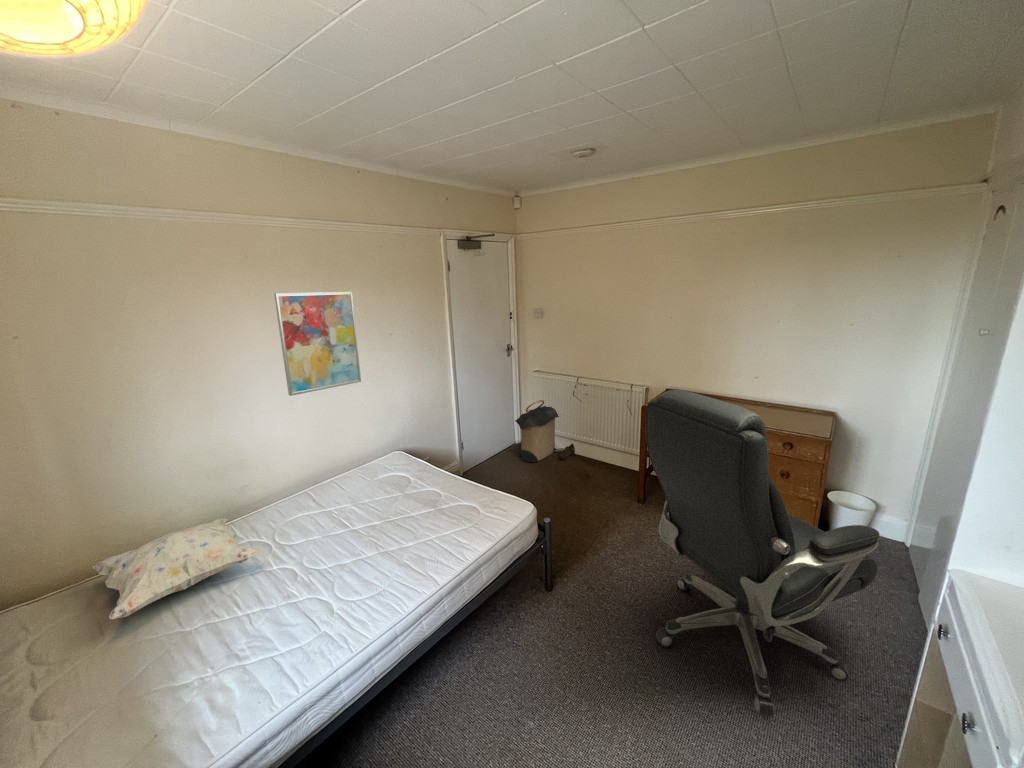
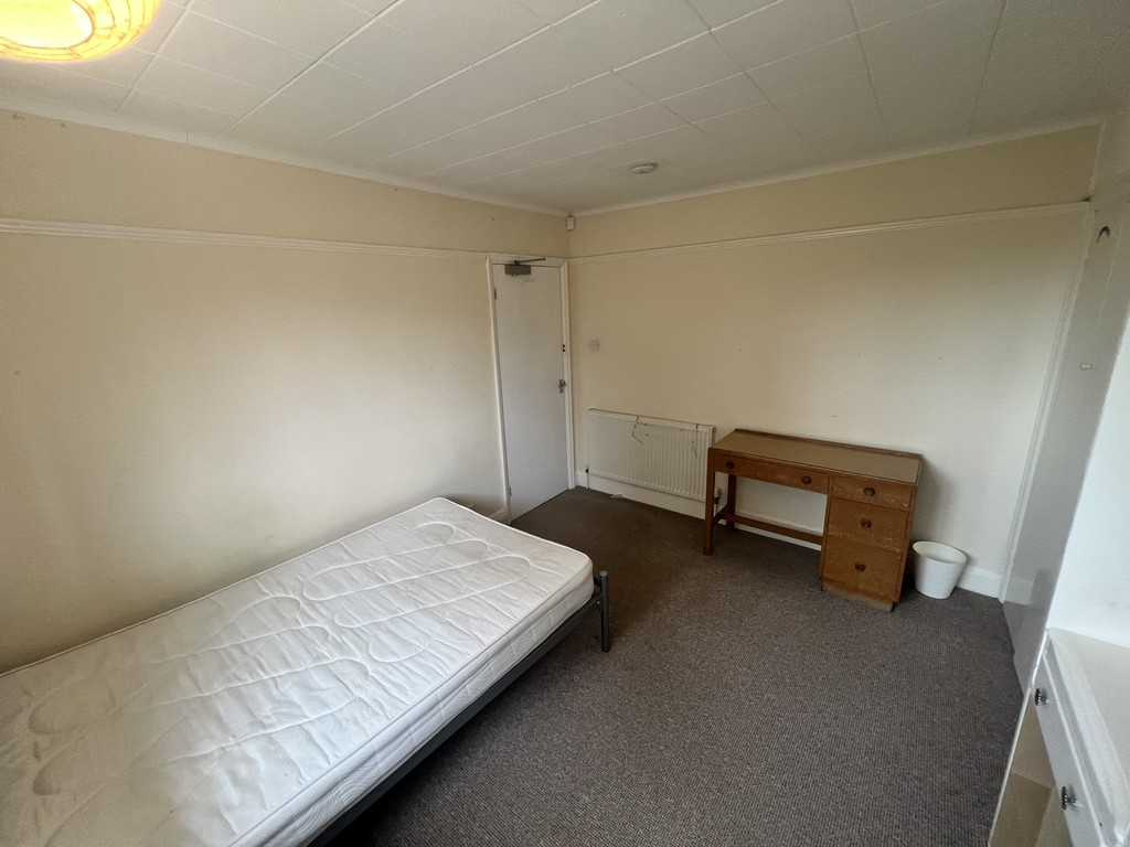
- chair [644,389,880,719]
- decorative pillow [92,517,261,620]
- laundry hamper [514,399,560,464]
- shoe [558,443,576,461]
- wall art [273,291,362,397]
